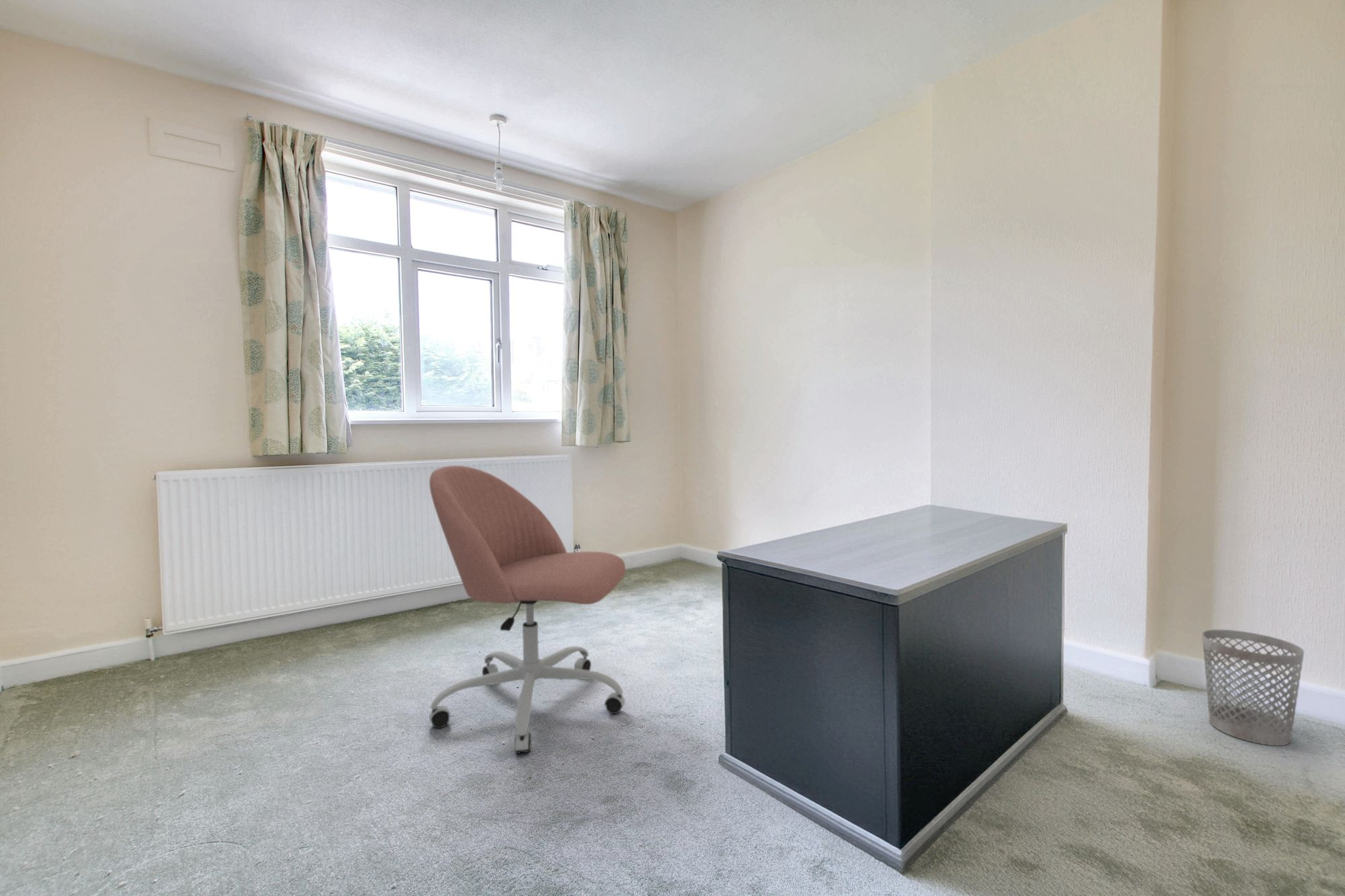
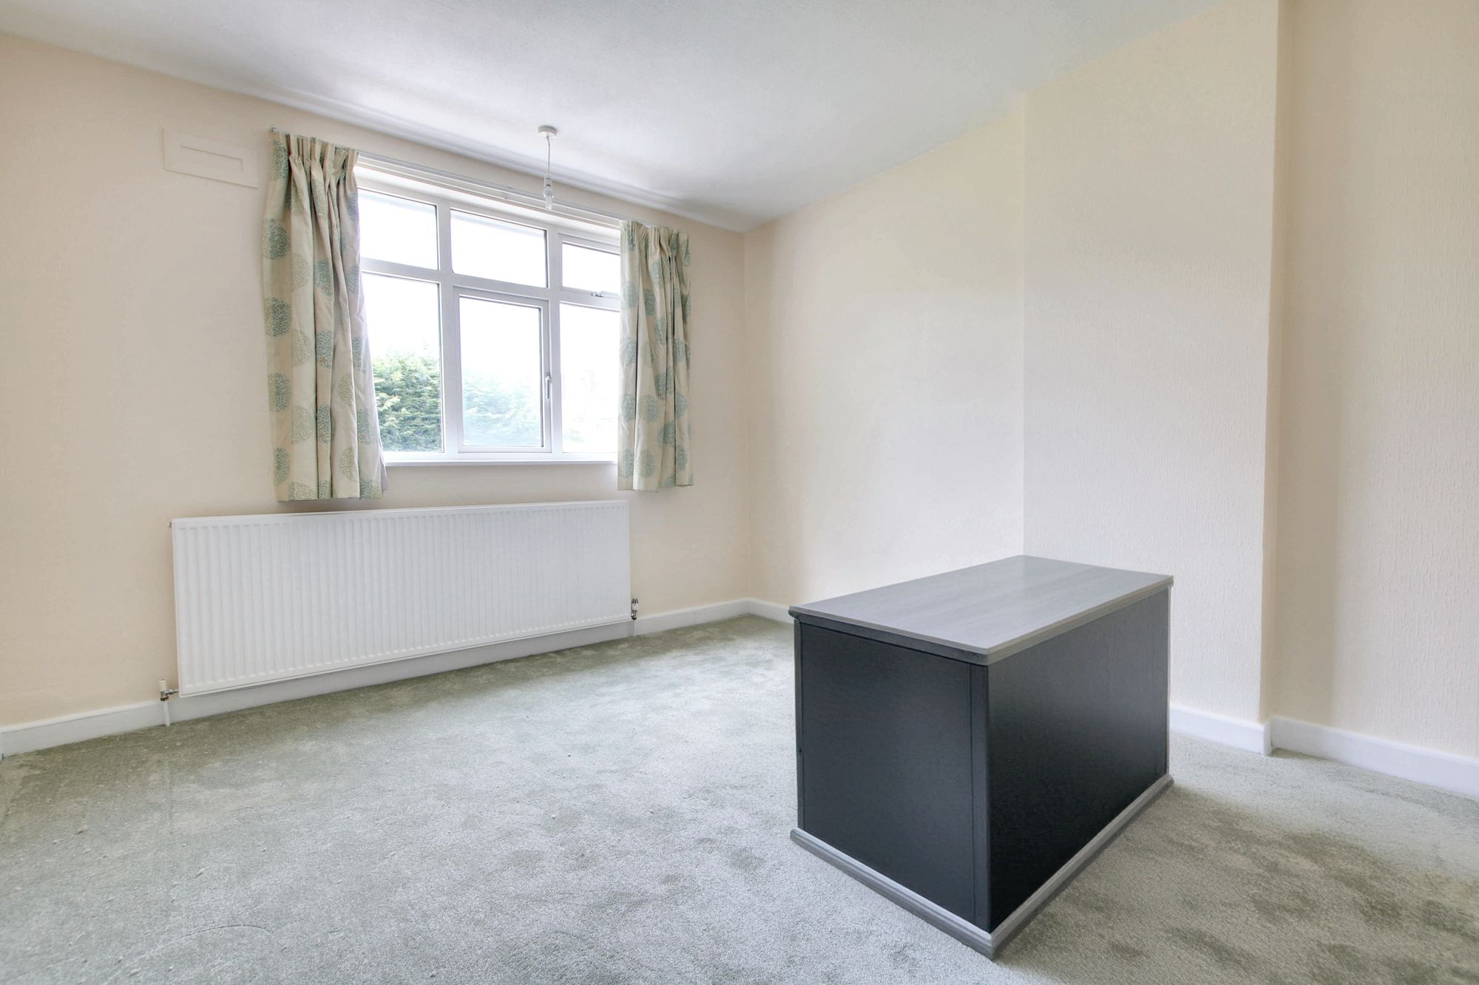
- office chair [428,465,626,754]
- wastebasket [1201,629,1305,747]
